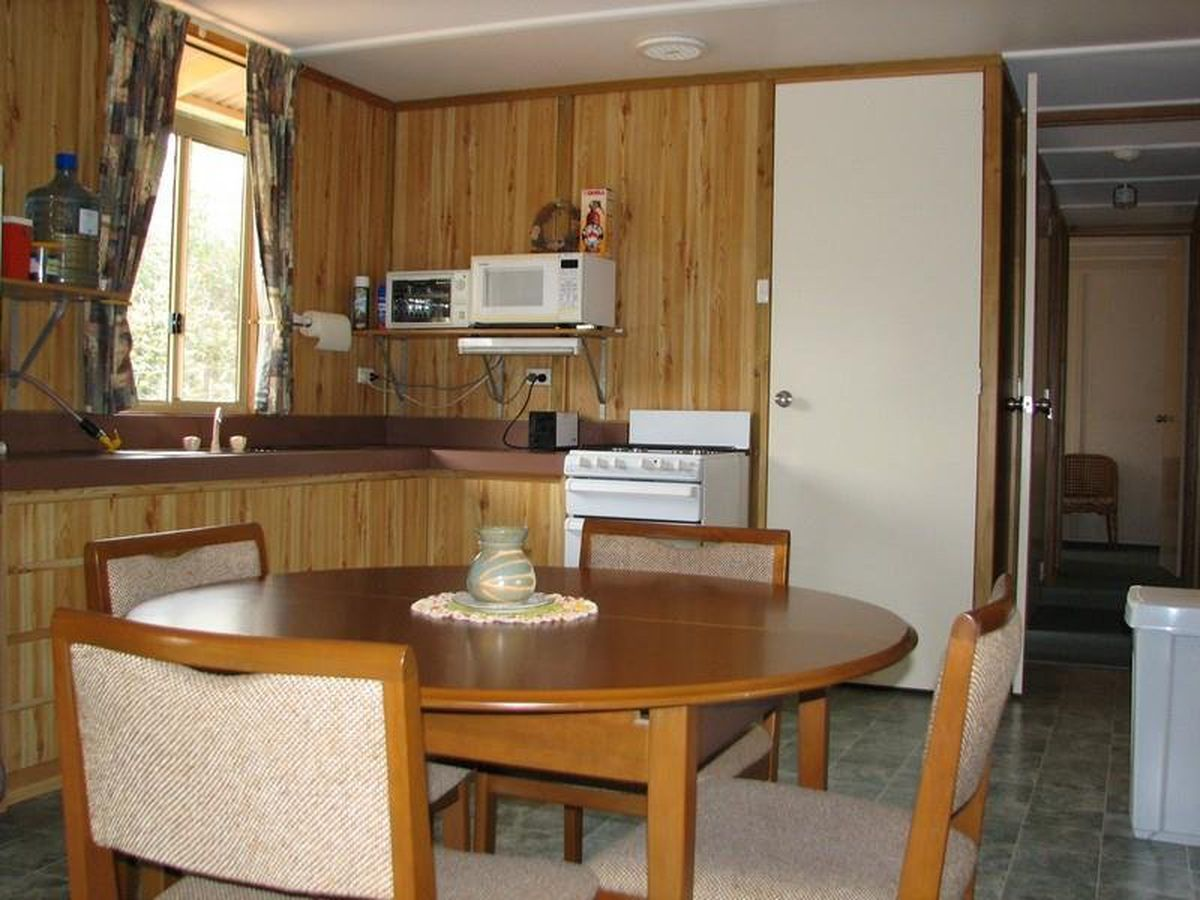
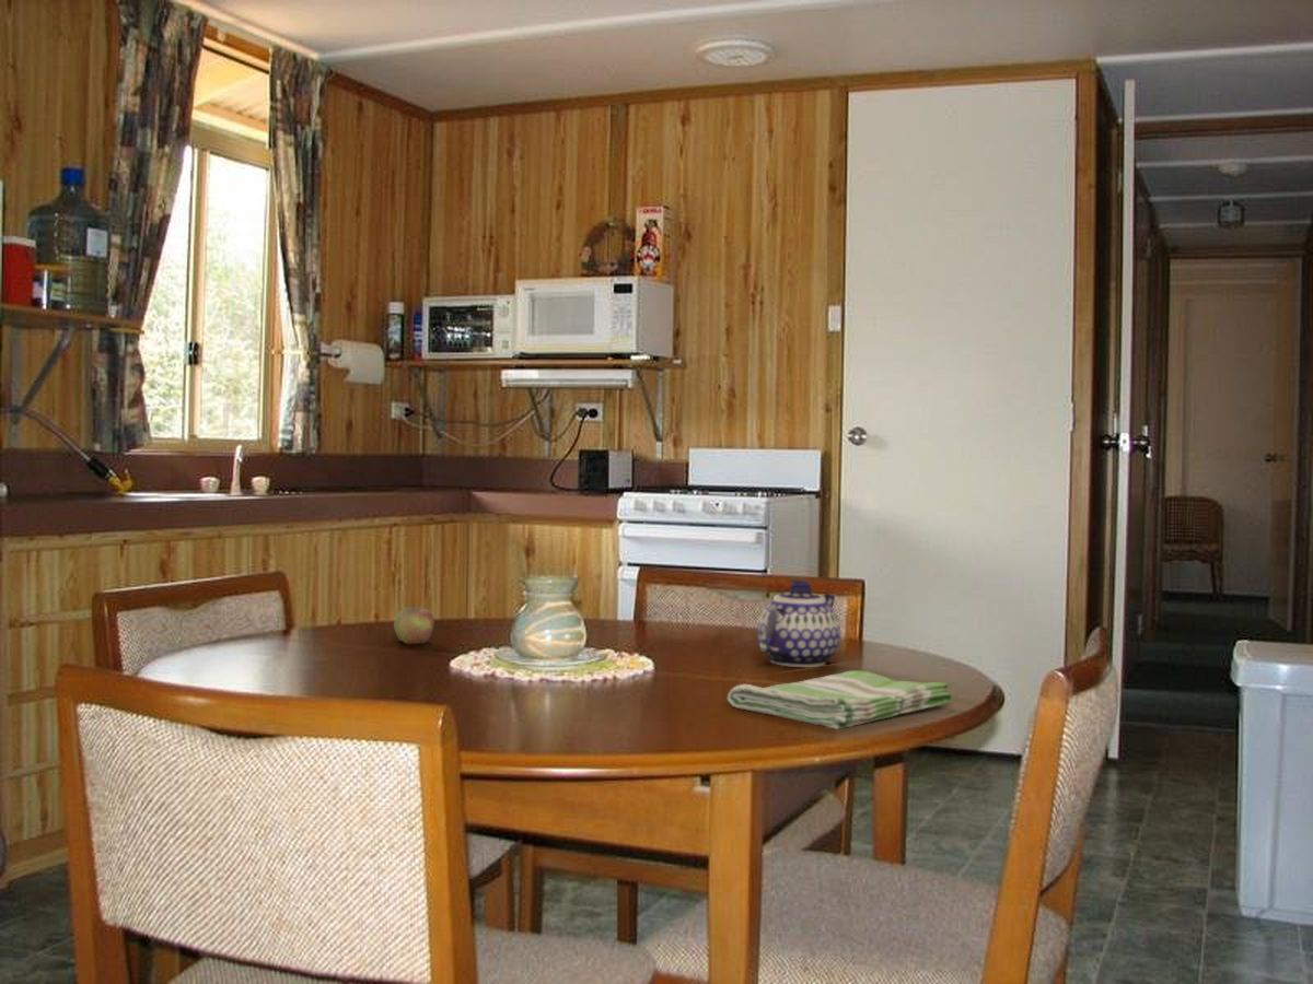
+ apple [393,606,435,645]
+ teapot [757,578,841,669]
+ dish towel [727,670,953,730]
